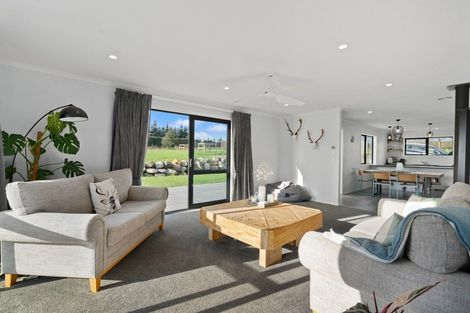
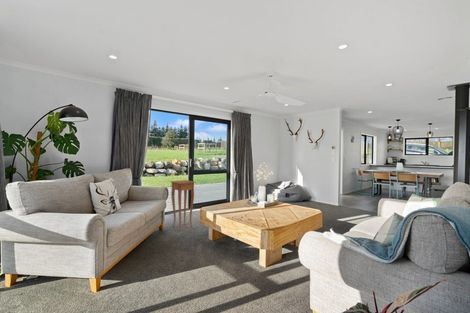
+ side table [170,179,196,232]
